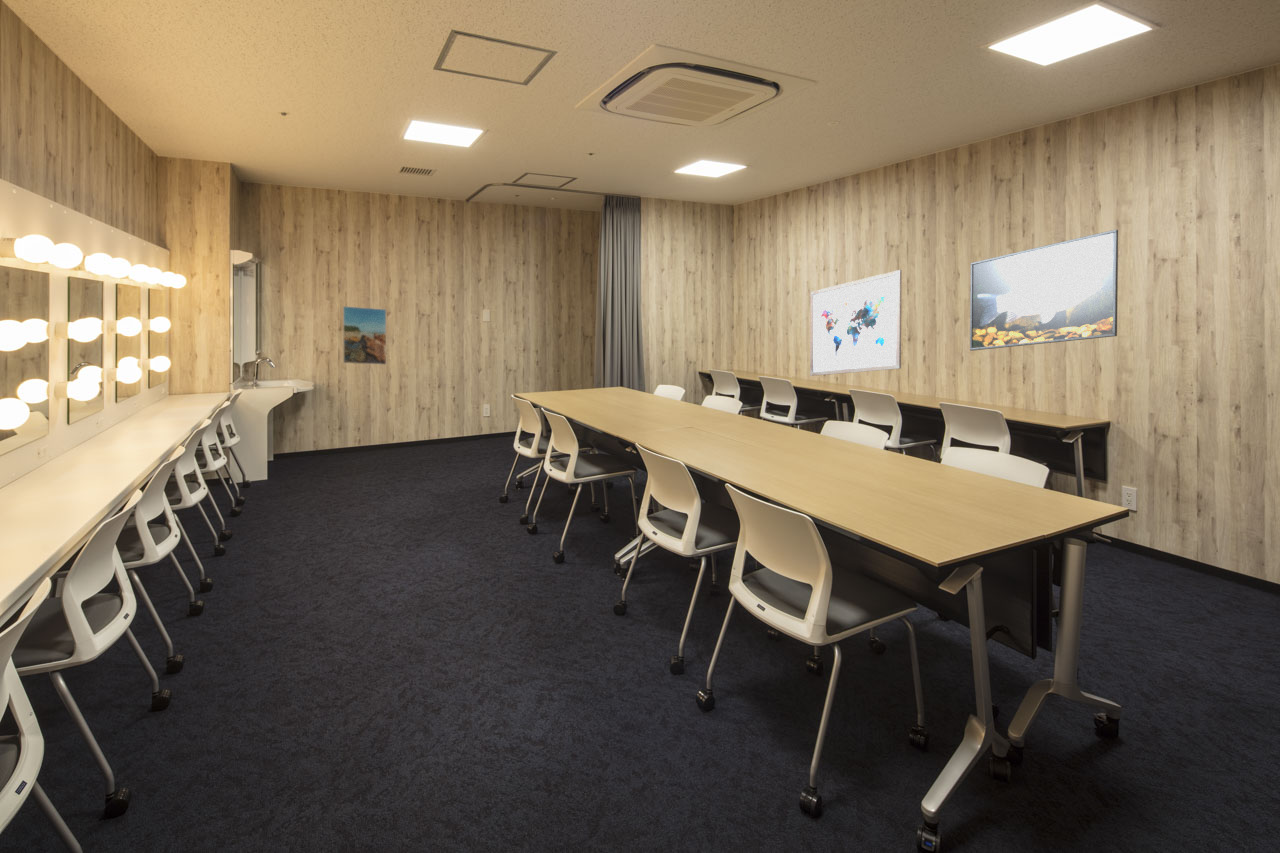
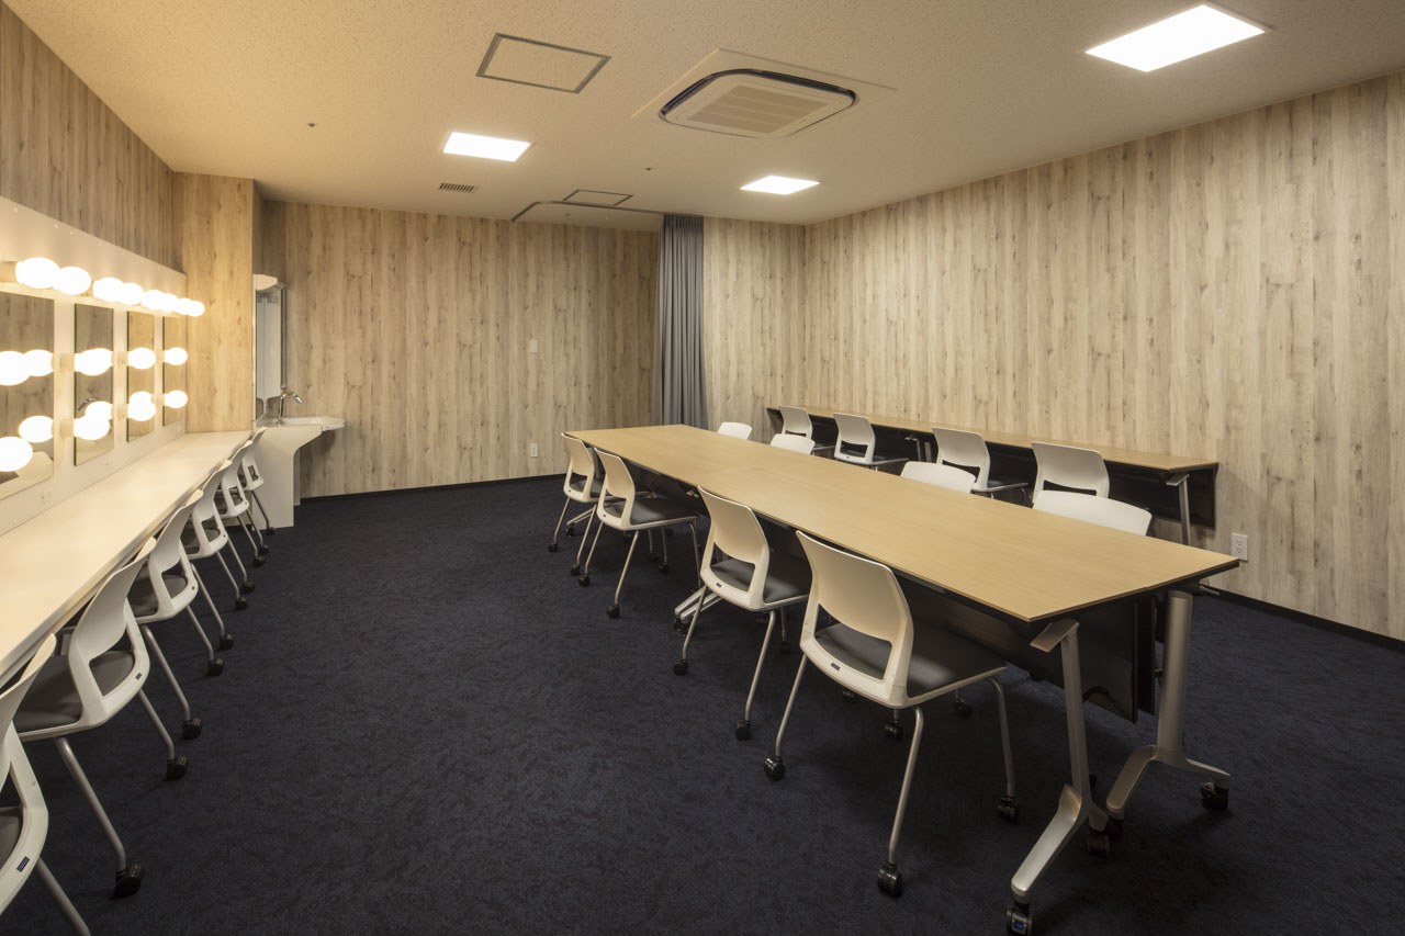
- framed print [342,305,387,366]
- wall art [809,269,903,377]
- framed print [969,228,1119,352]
